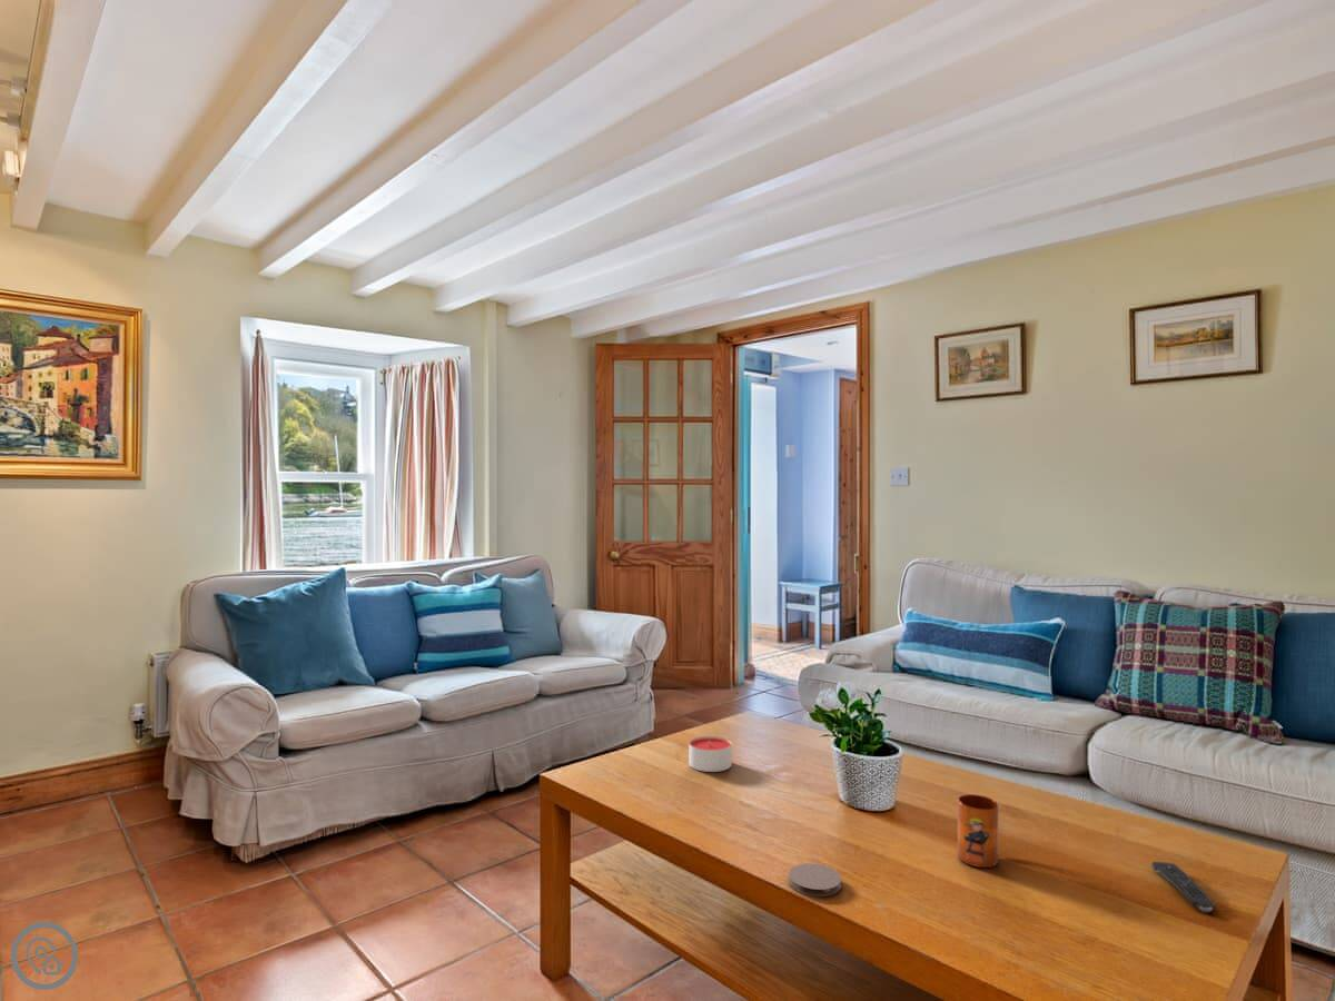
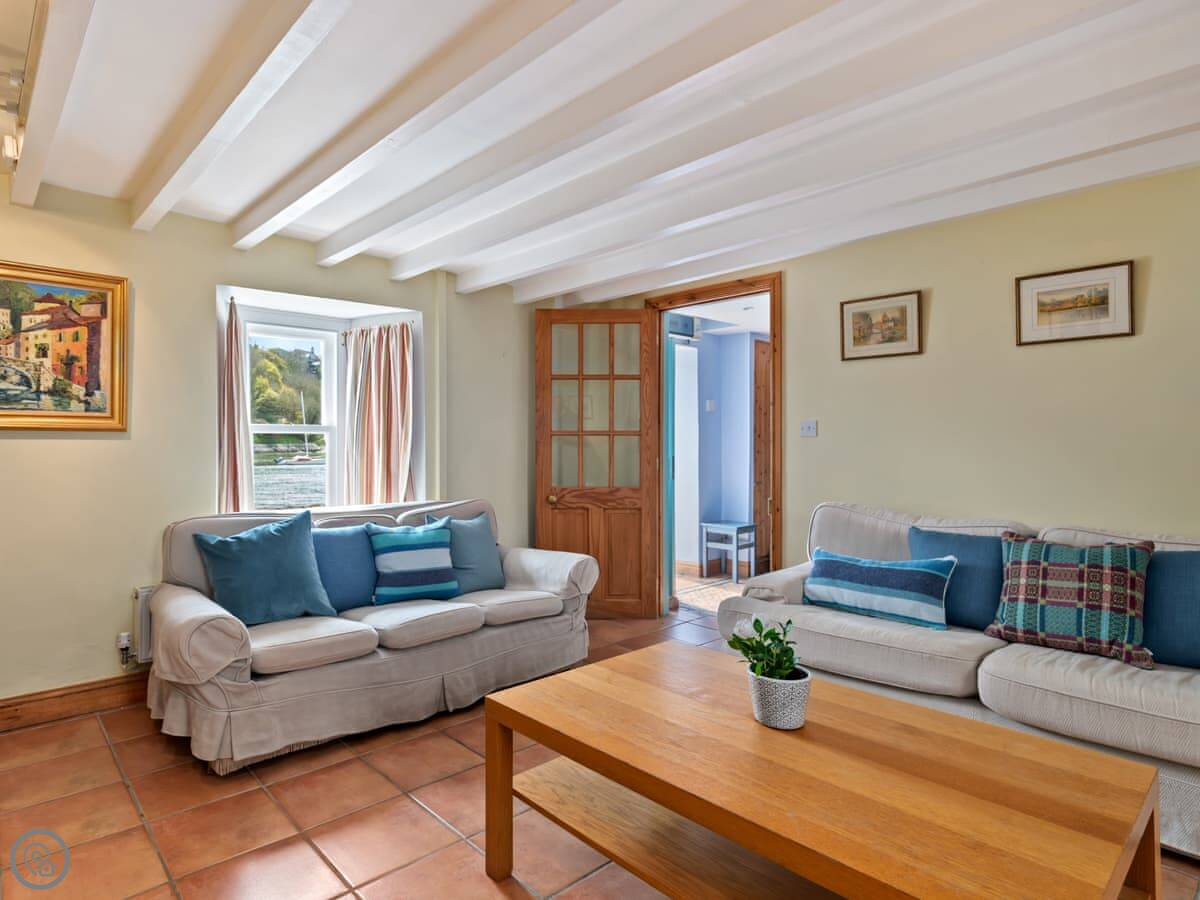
- mug [957,793,1000,869]
- candle [688,735,733,773]
- coaster [788,862,842,898]
- remote control [1150,861,1216,913]
